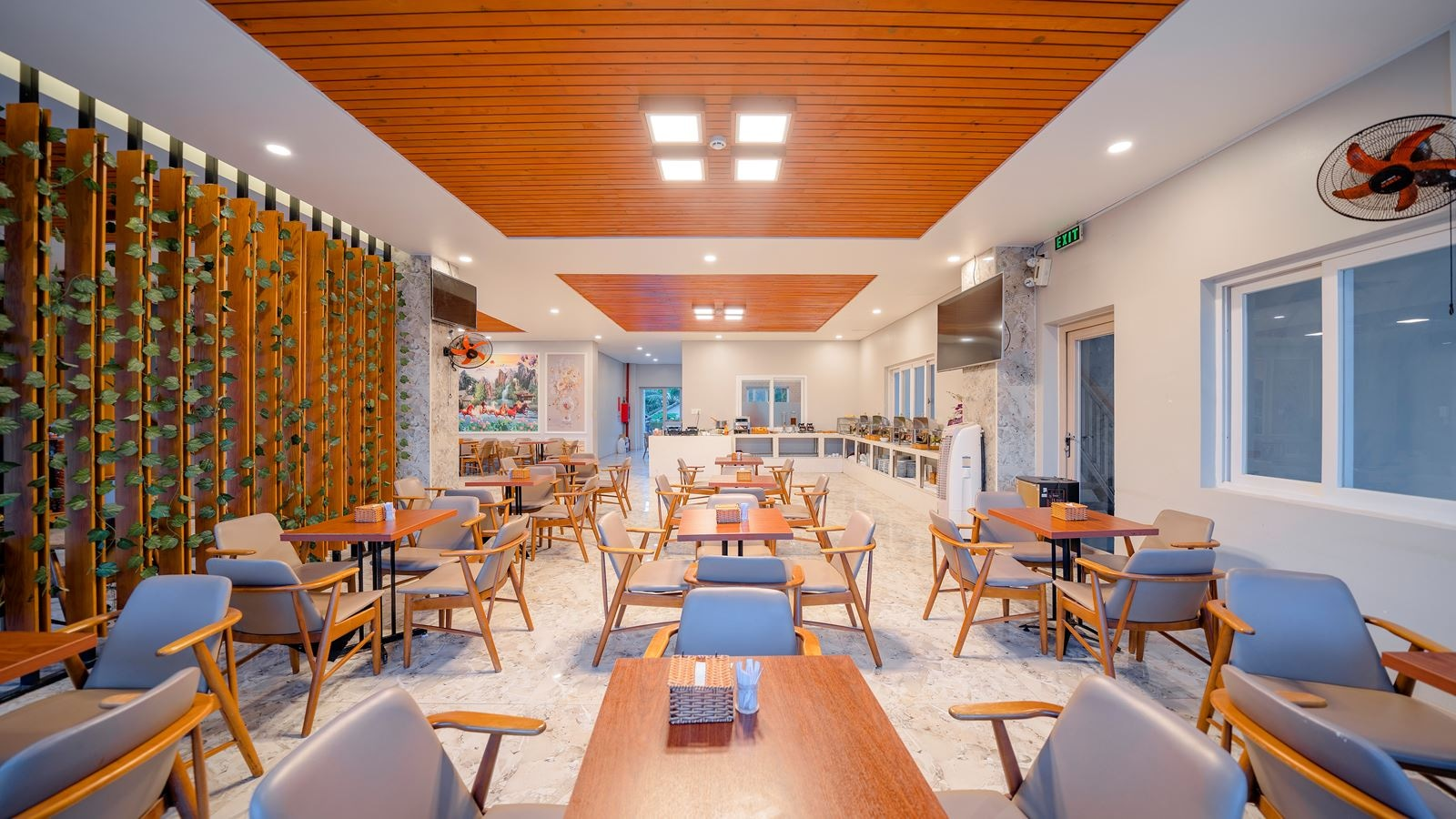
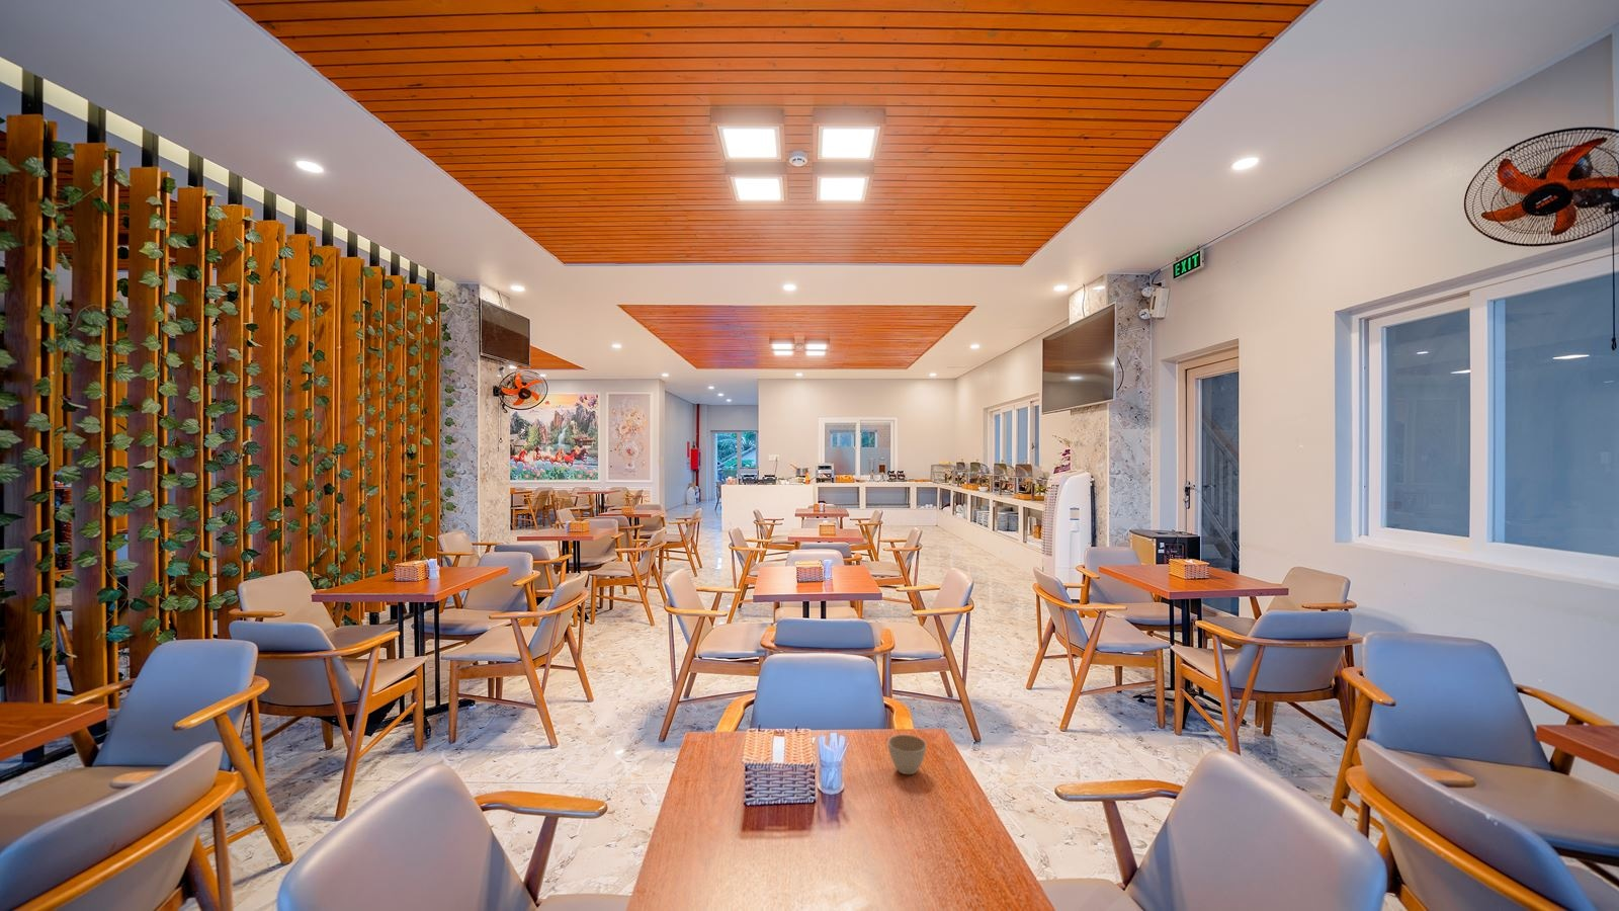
+ flower pot [887,734,927,775]
